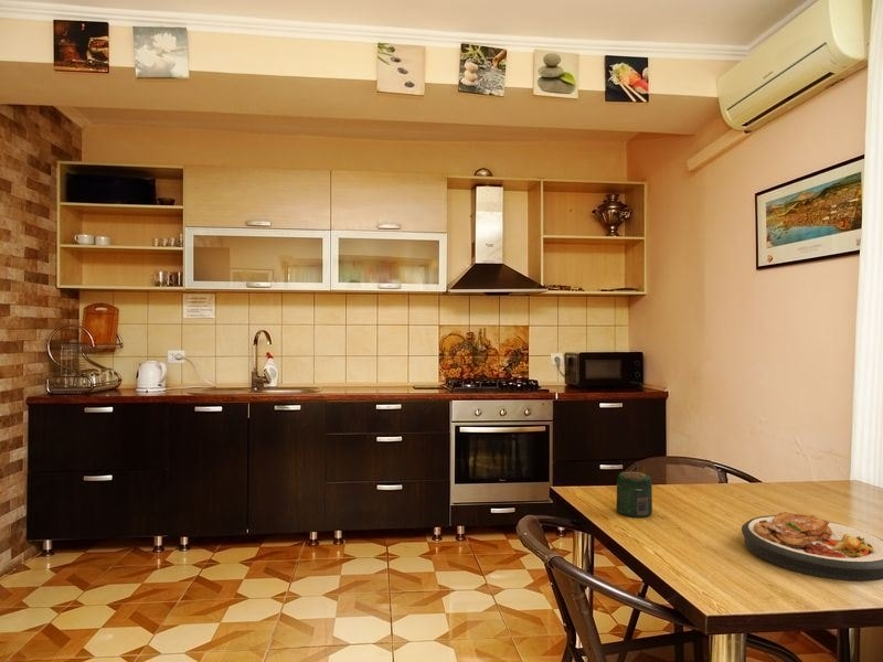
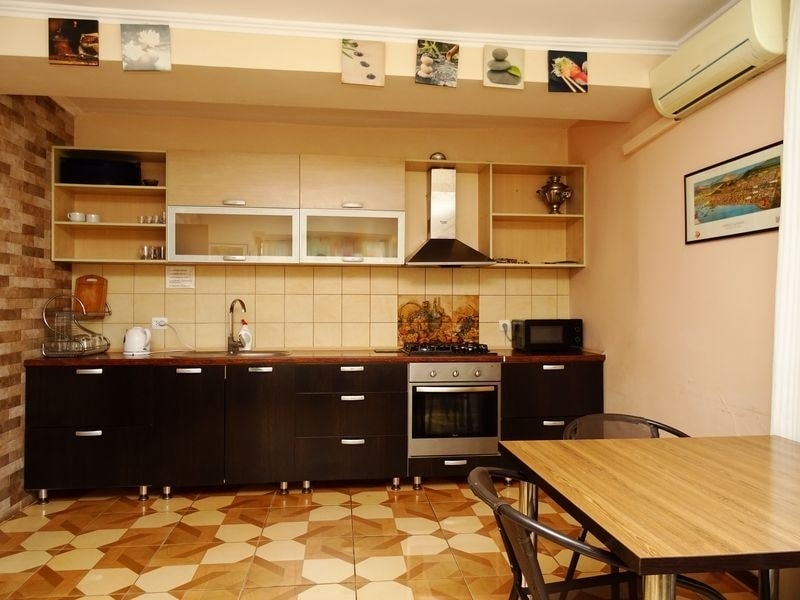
- jar [615,470,653,519]
- plate [741,511,883,583]
